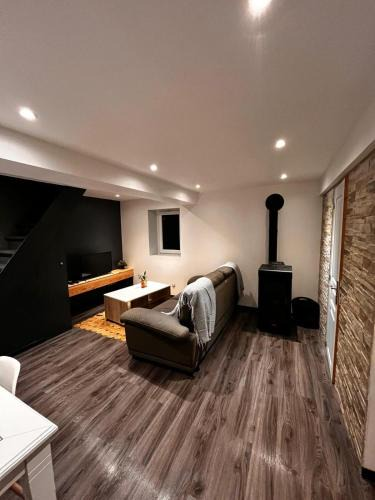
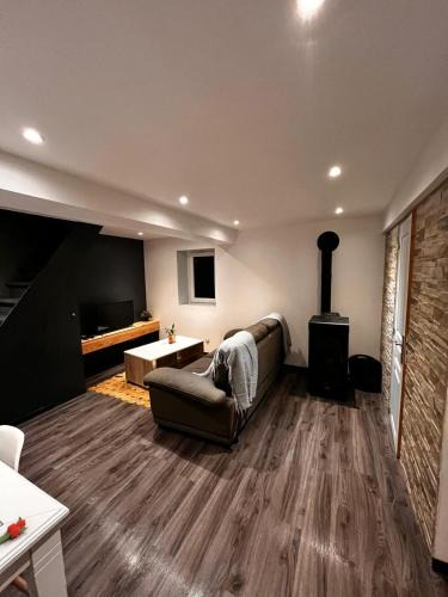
+ flower [0,516,30,544]
